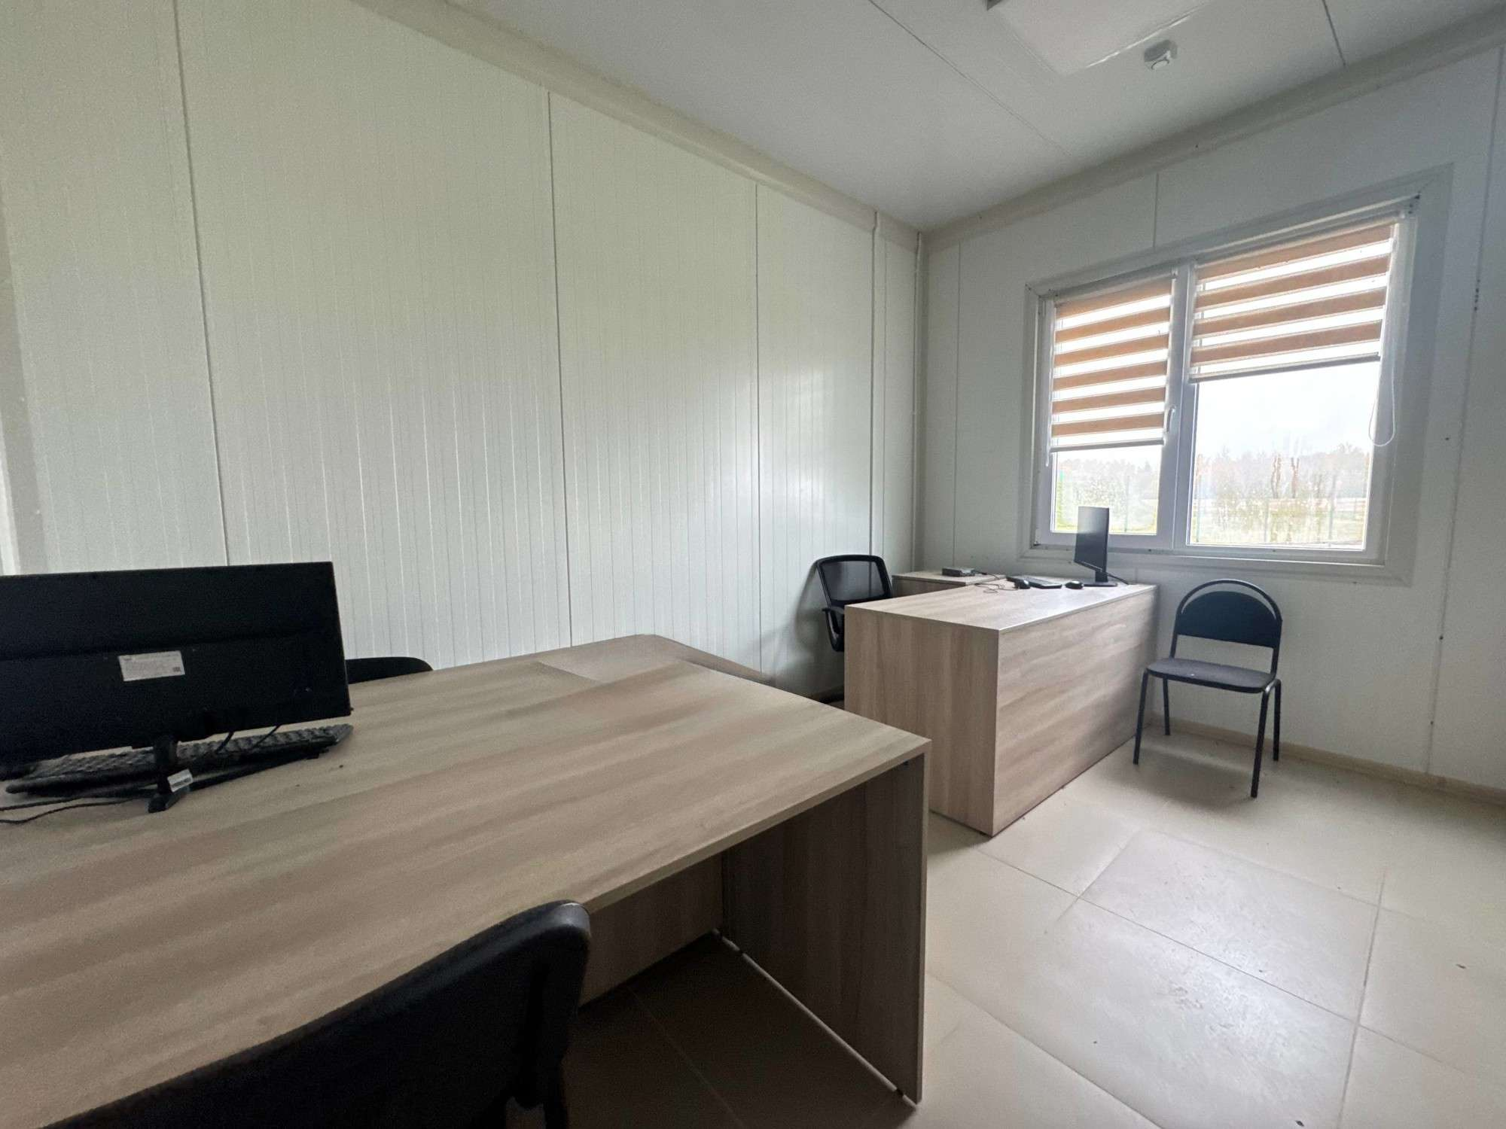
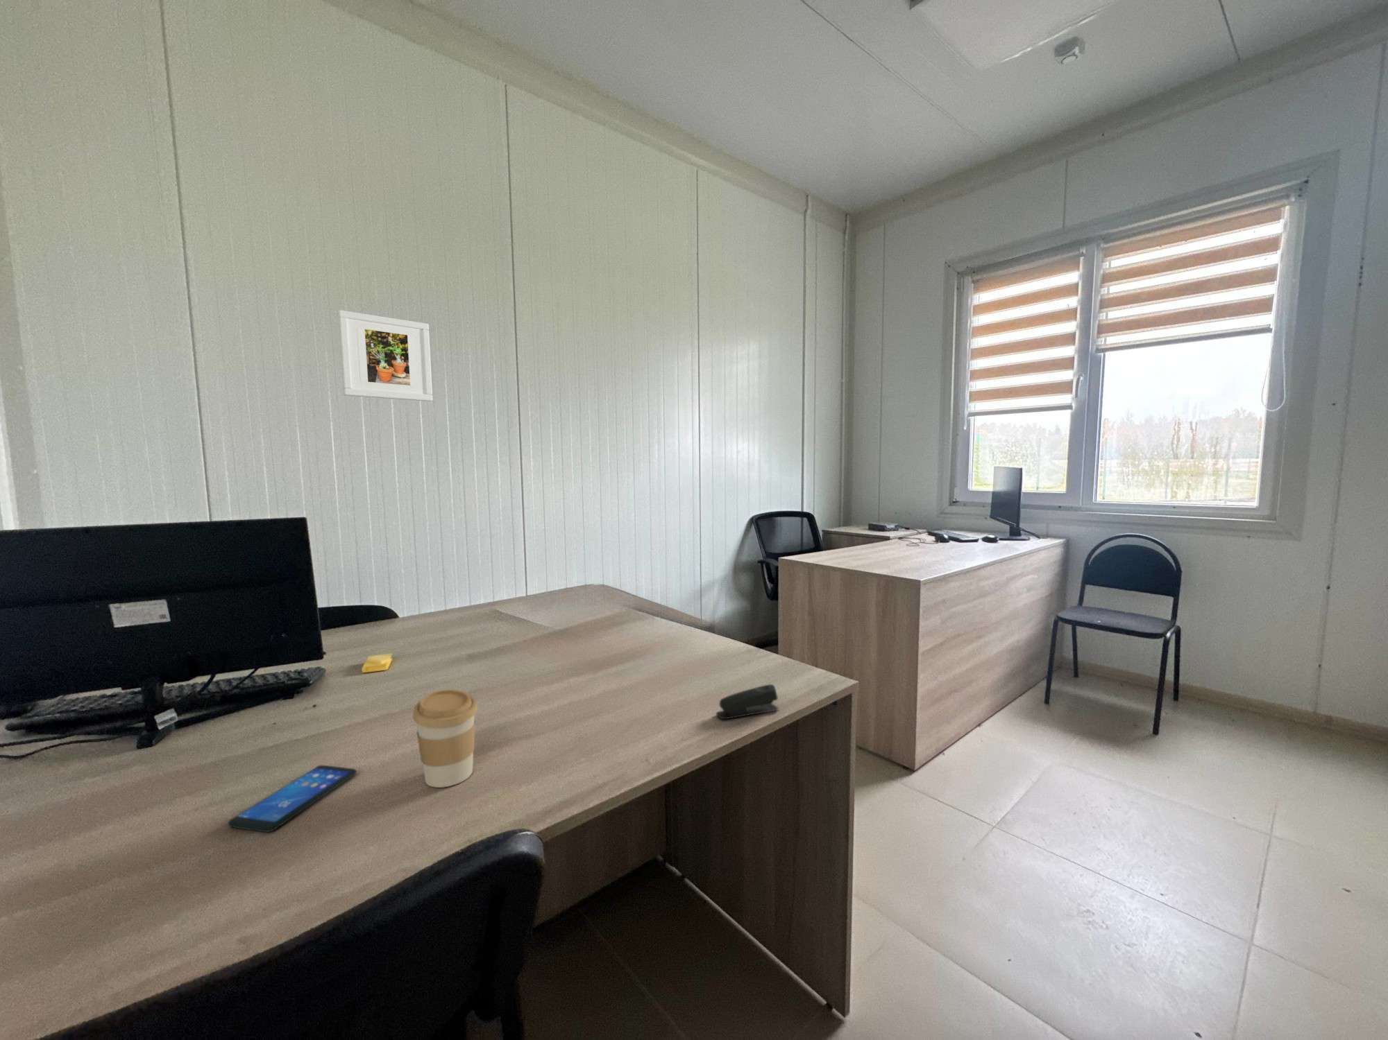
+ sticky notes [361,652,392,673]
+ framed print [338,309,433,402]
+ smartphone [227,765,356,832]
+ coffee cup [412,688,479,789]
+ stapler [716,684,779,720]
